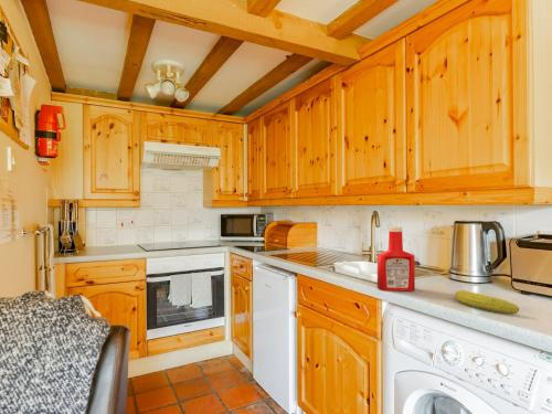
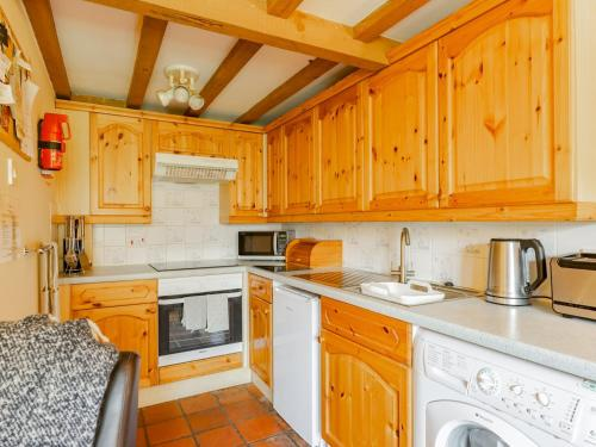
- fruit [454,289,520,315]
- soap bottle [376,225,416,293]
